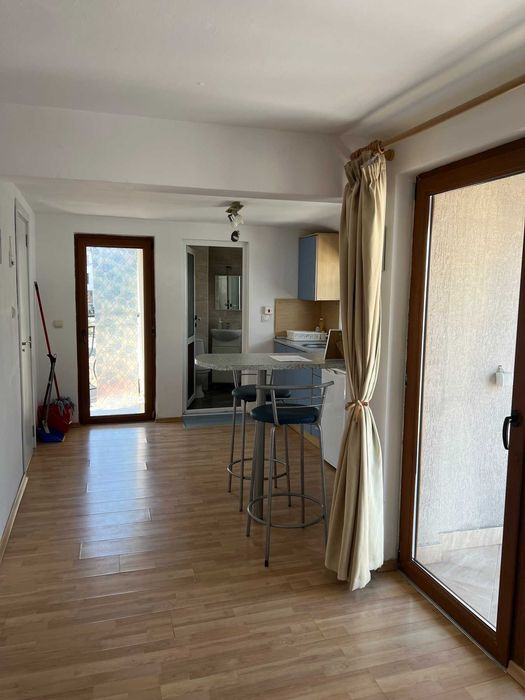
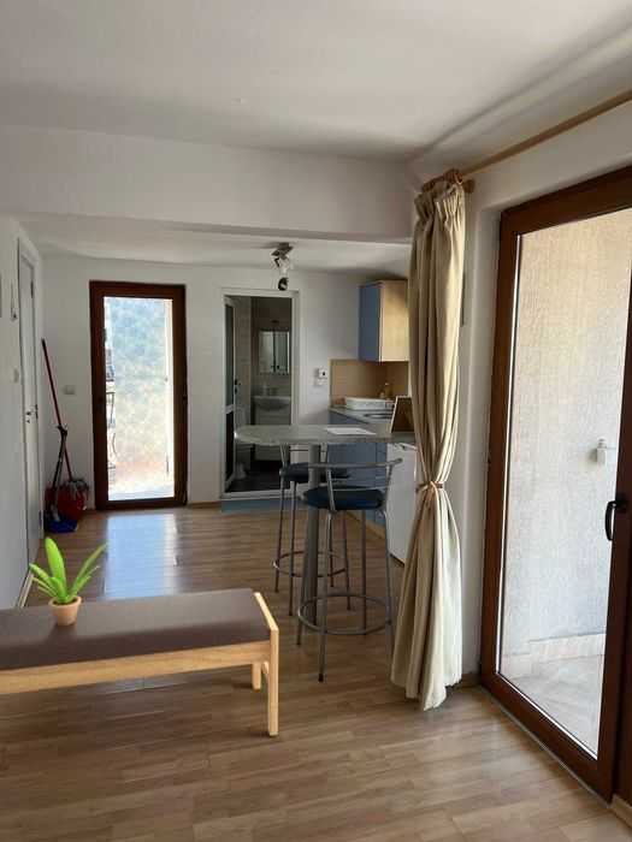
+ bench [0,587,279,736]
+ potted plant [28,536,110,625]
